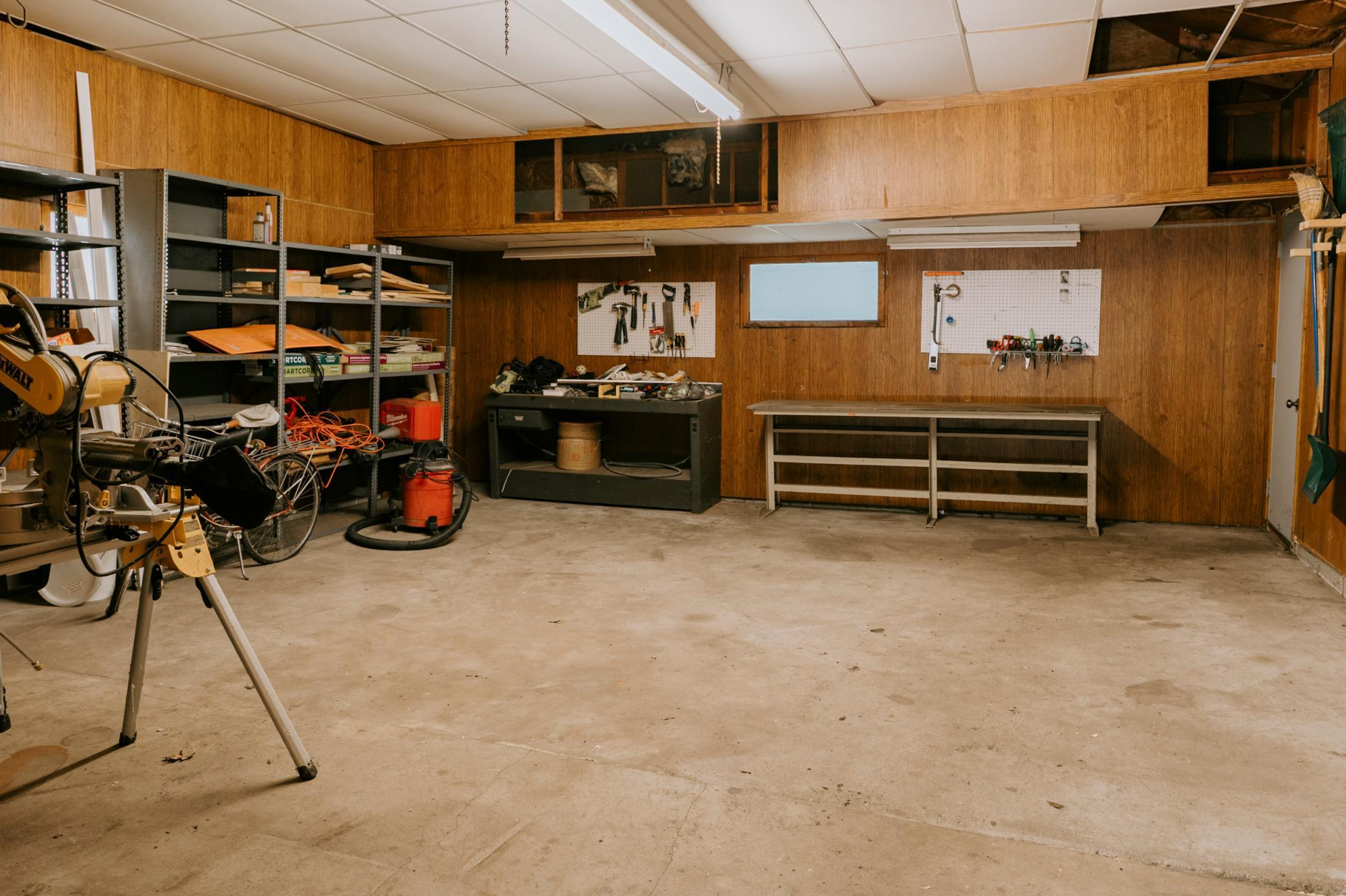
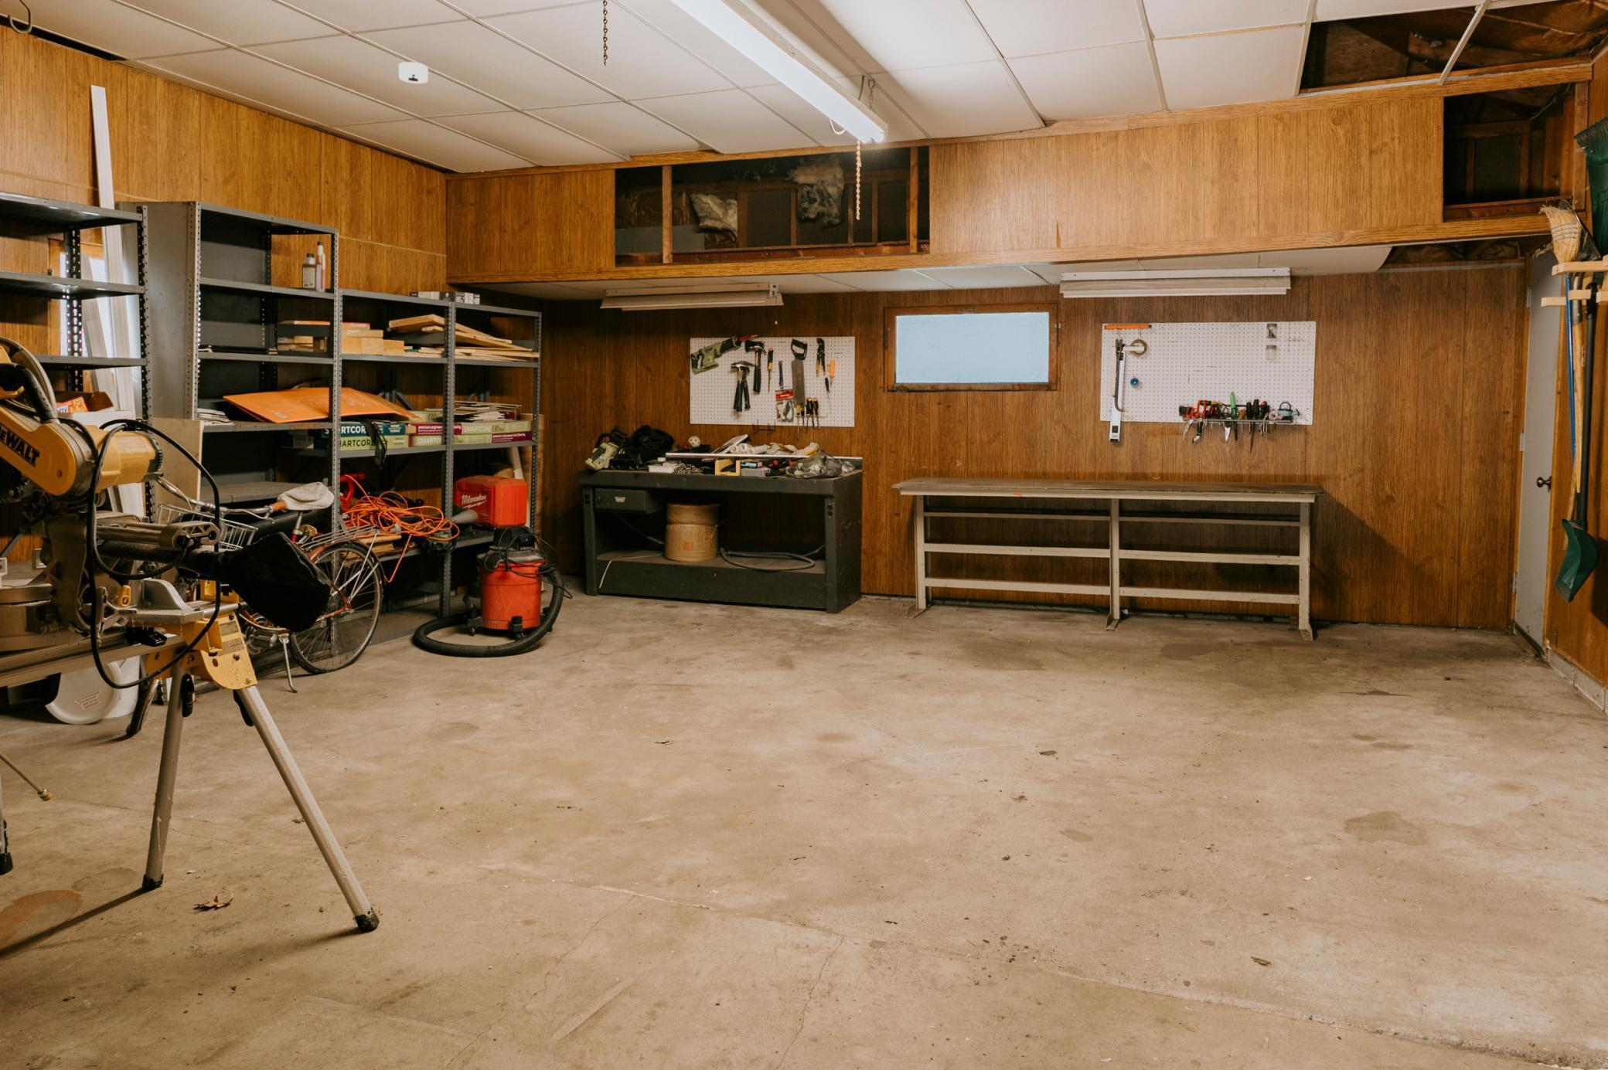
+ smoke detector [398,61,429,85]
